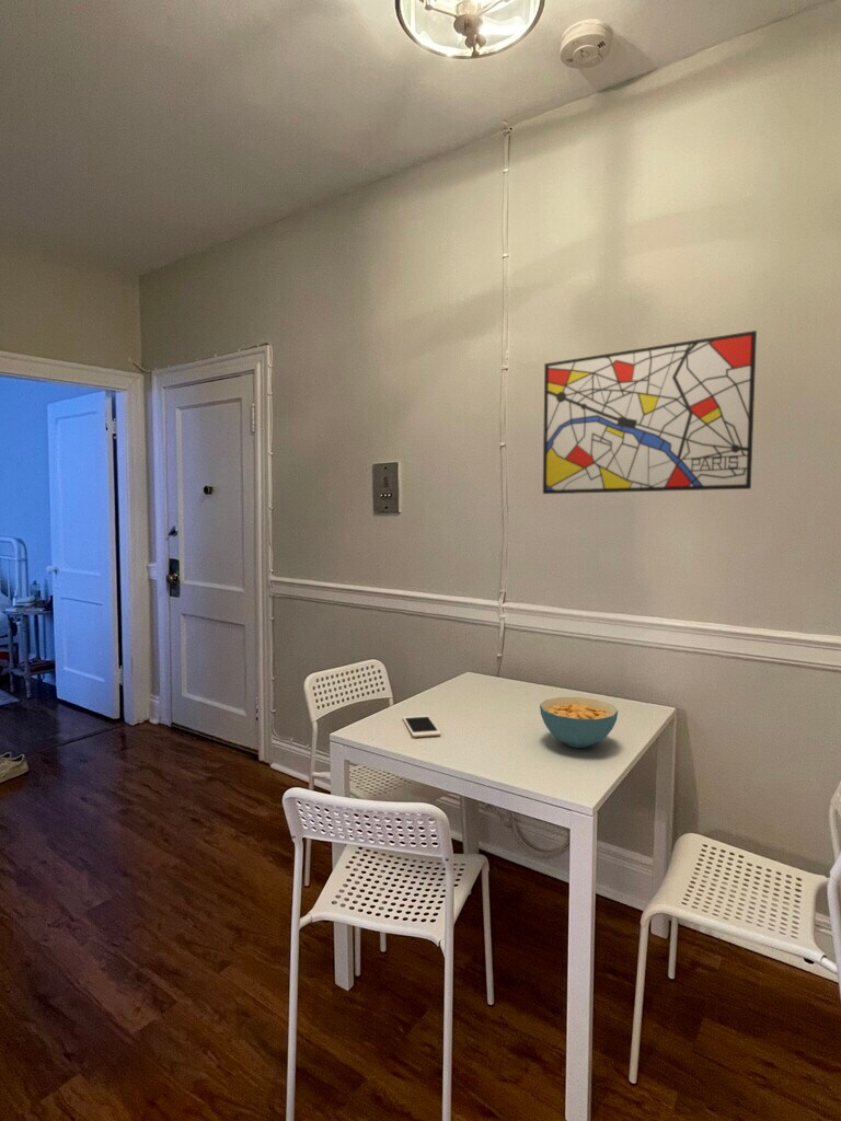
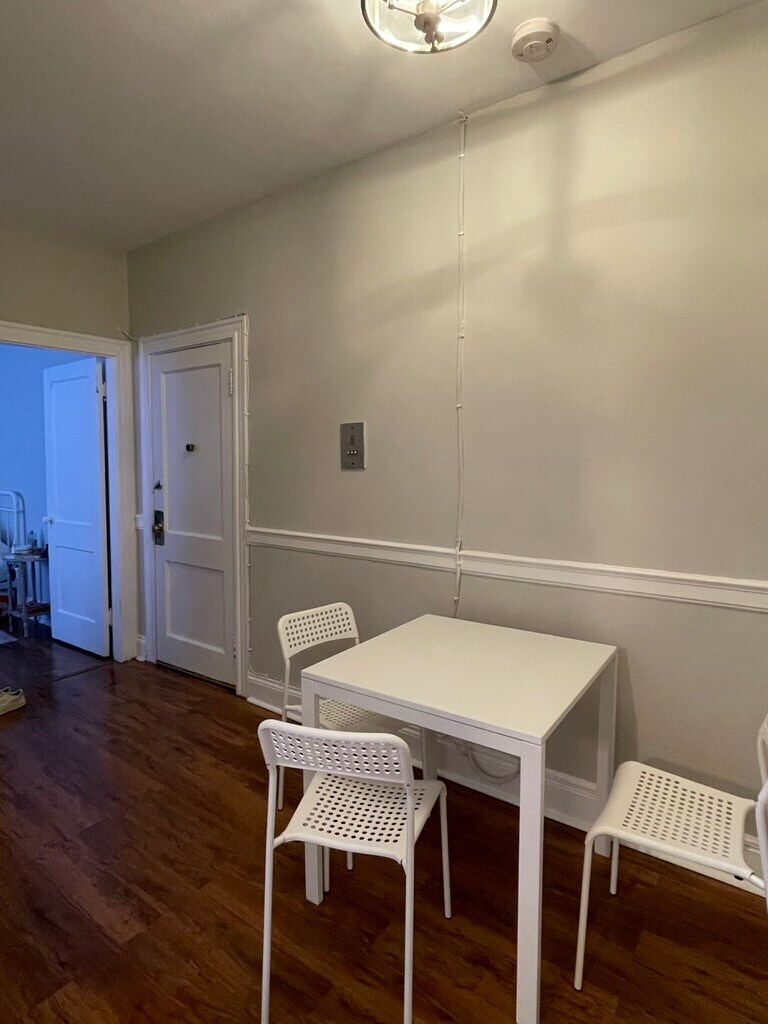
- wall art [542,330,758,495]
- cereal bowl [539,696,619,749]
- cell phone [402,714,442,738]
